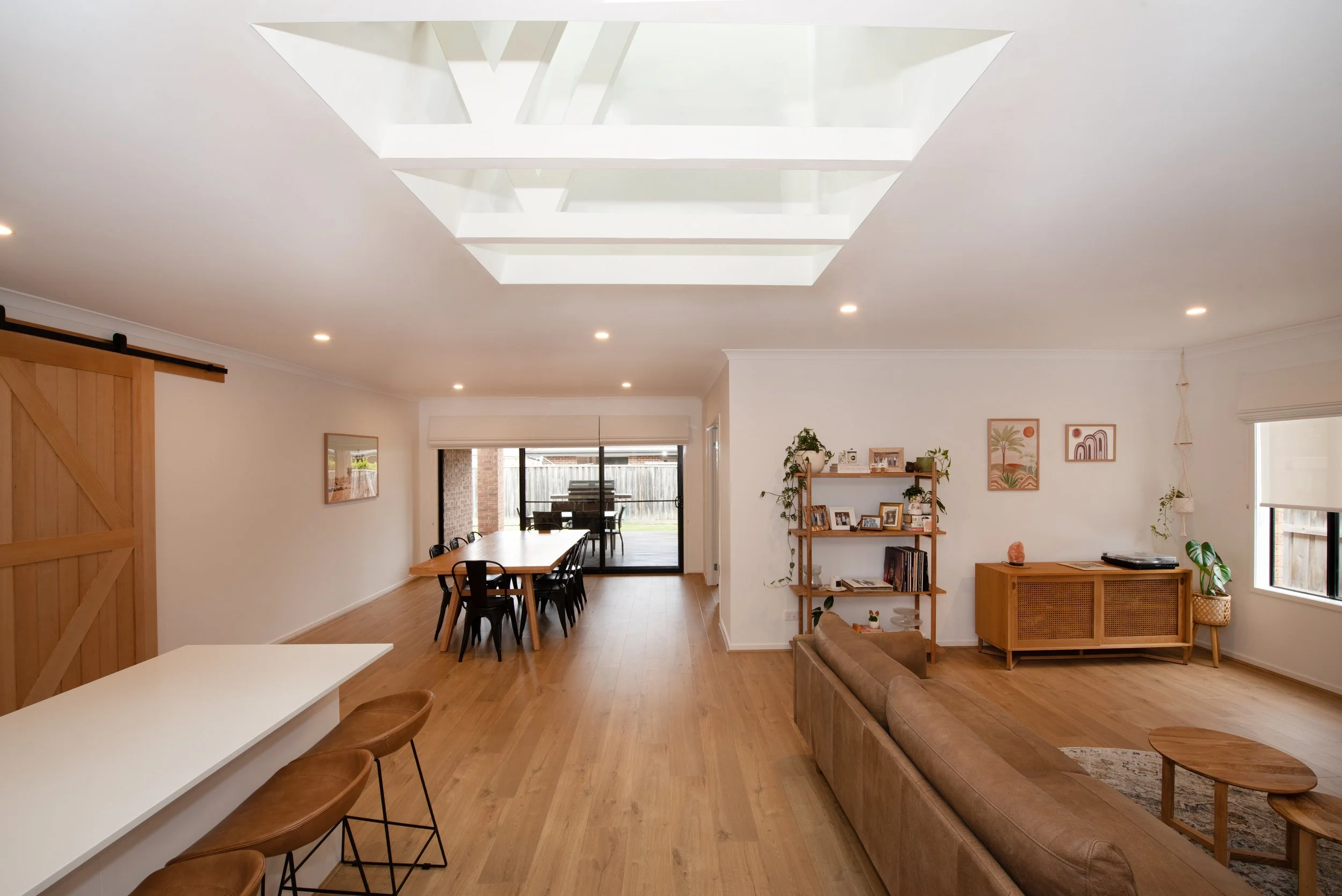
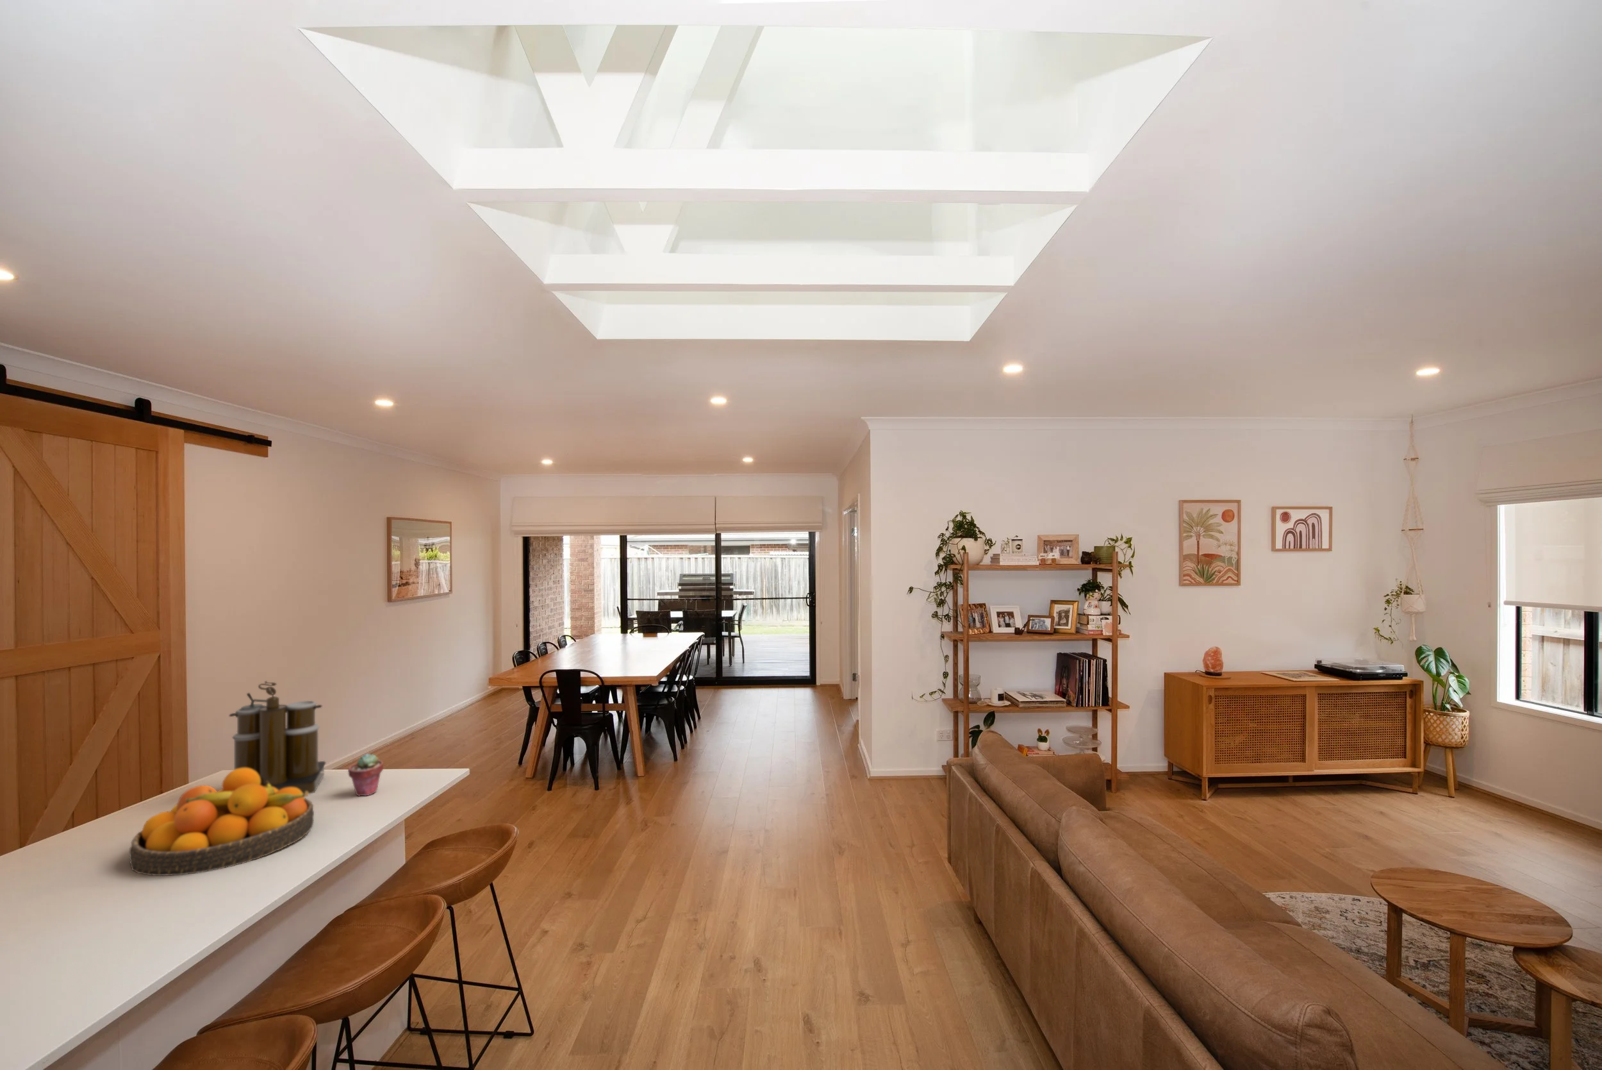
+ coffee maker [228,681,327,794]
+ potted succulent [347,752,384,797]
+ fruit bowl [129,768,315,877]
